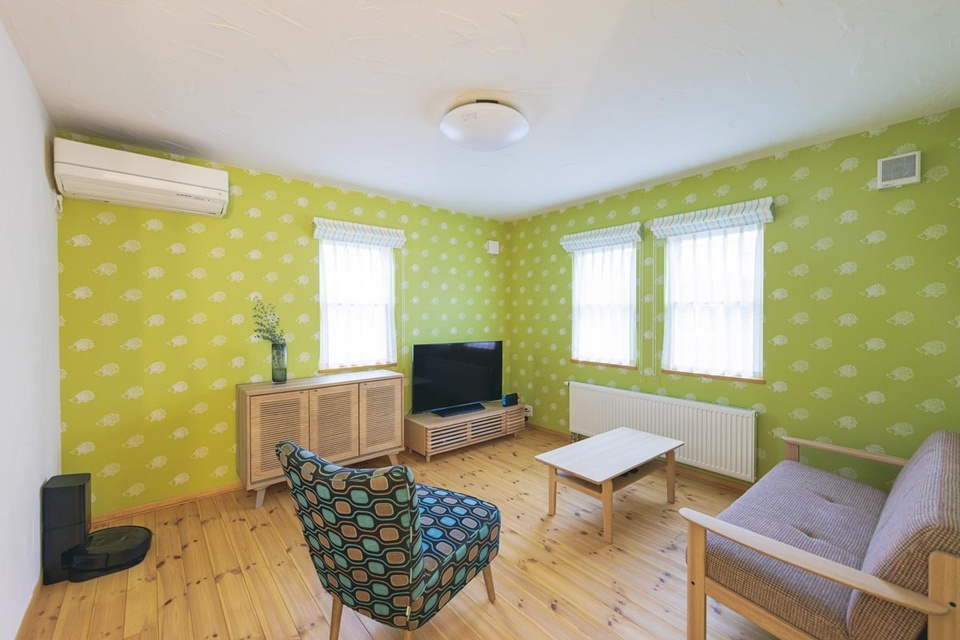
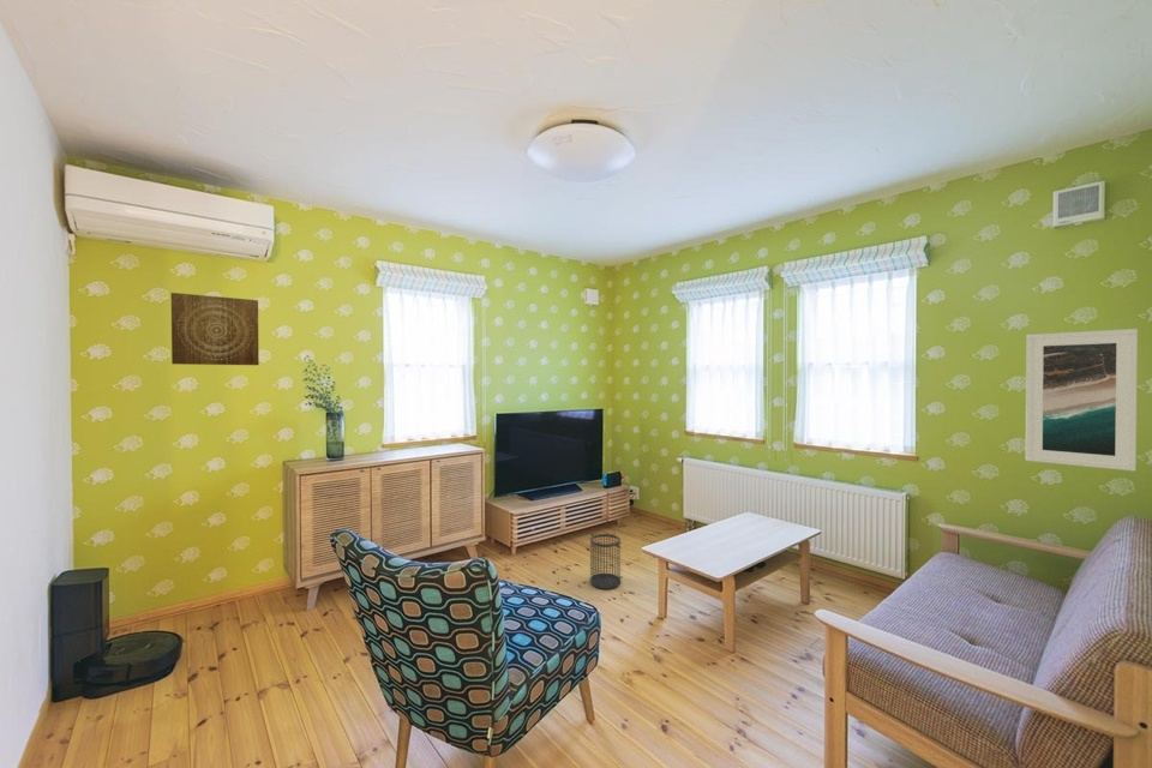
+ wastebasket [589,533,622,590]
+ wall art [170,292,260,366]
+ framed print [1024,328,1139,472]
